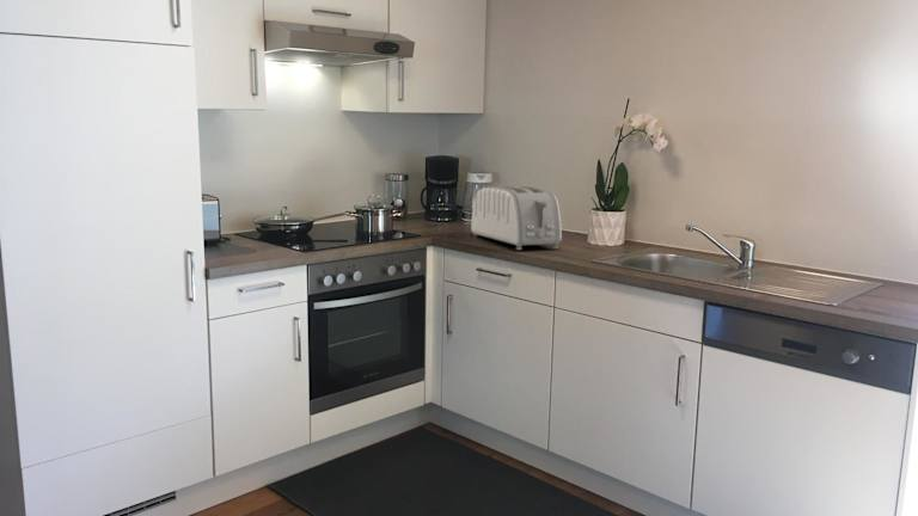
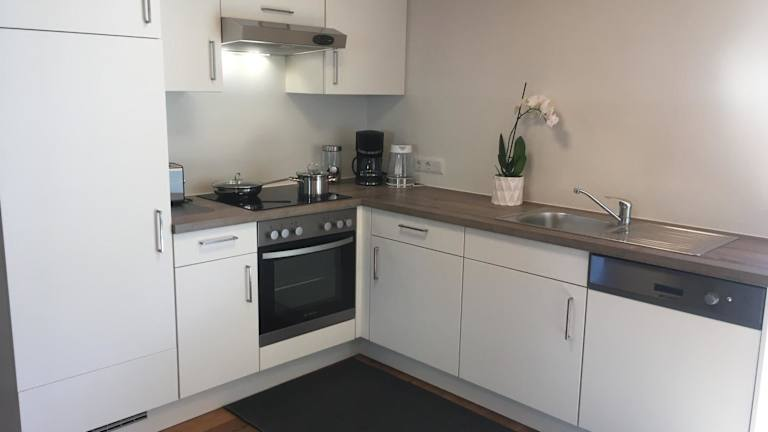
- toaster [470,185,563,251]
